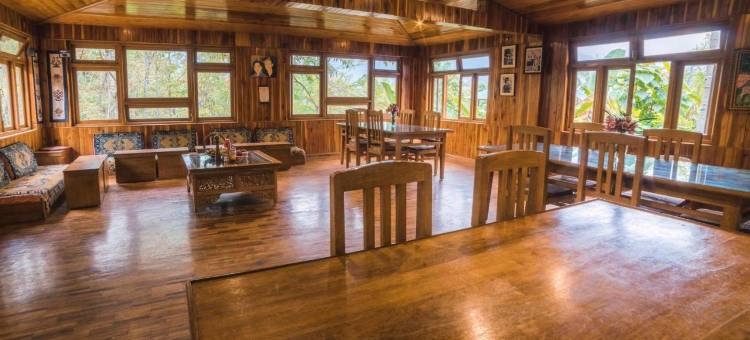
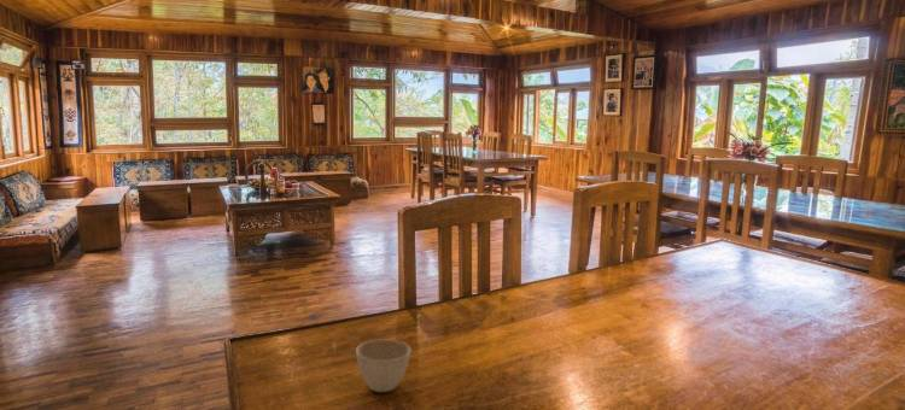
+ flower pot [355,339,411,393]
